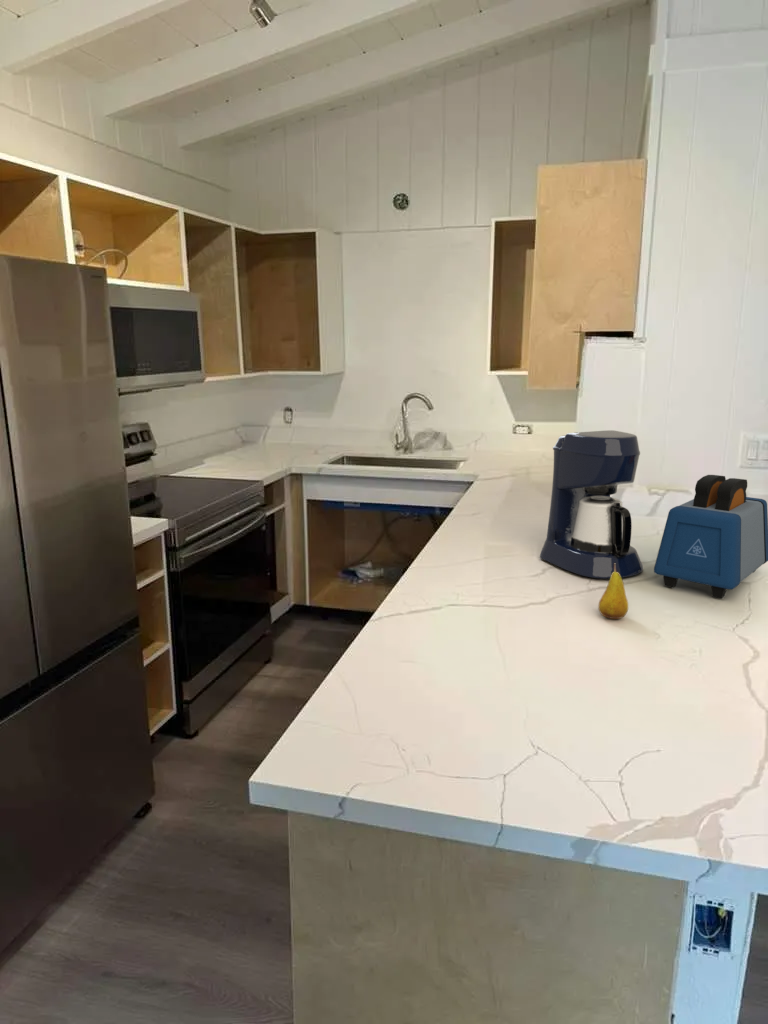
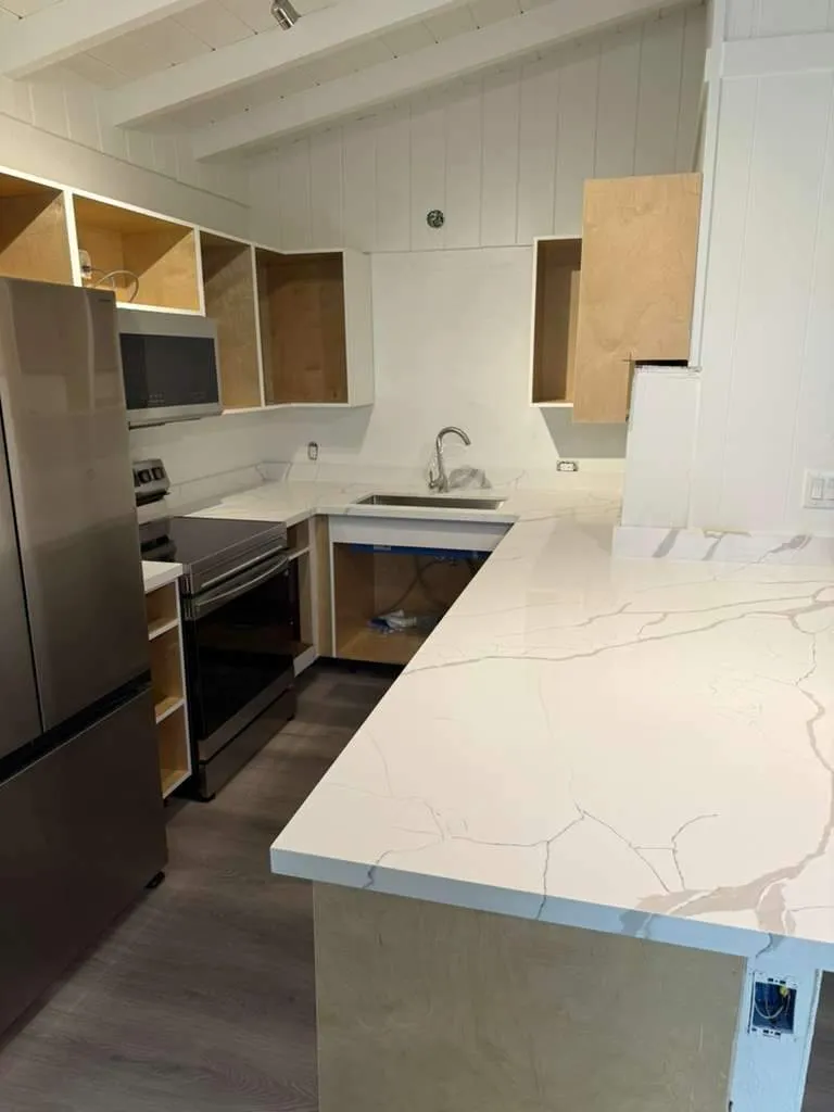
- toaster [653,474,768,599]
- fruit [597,563,629,620]
- coffee maker [539,429,644,579]
